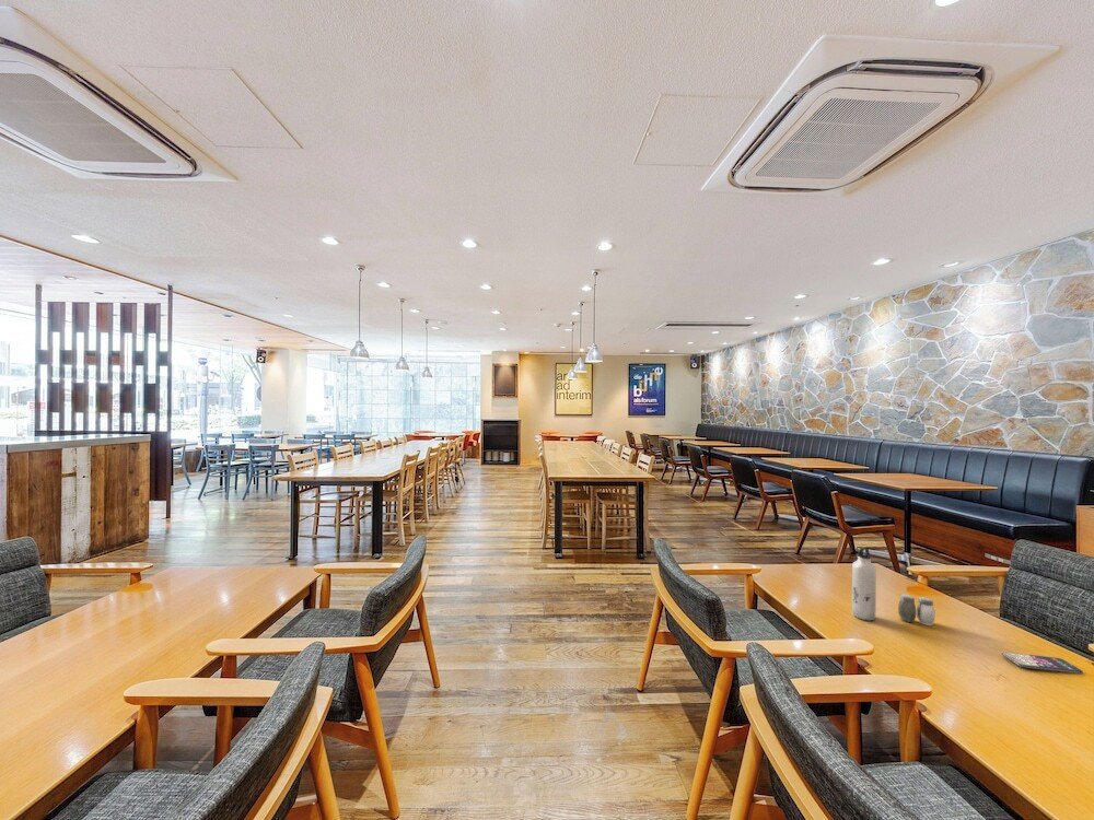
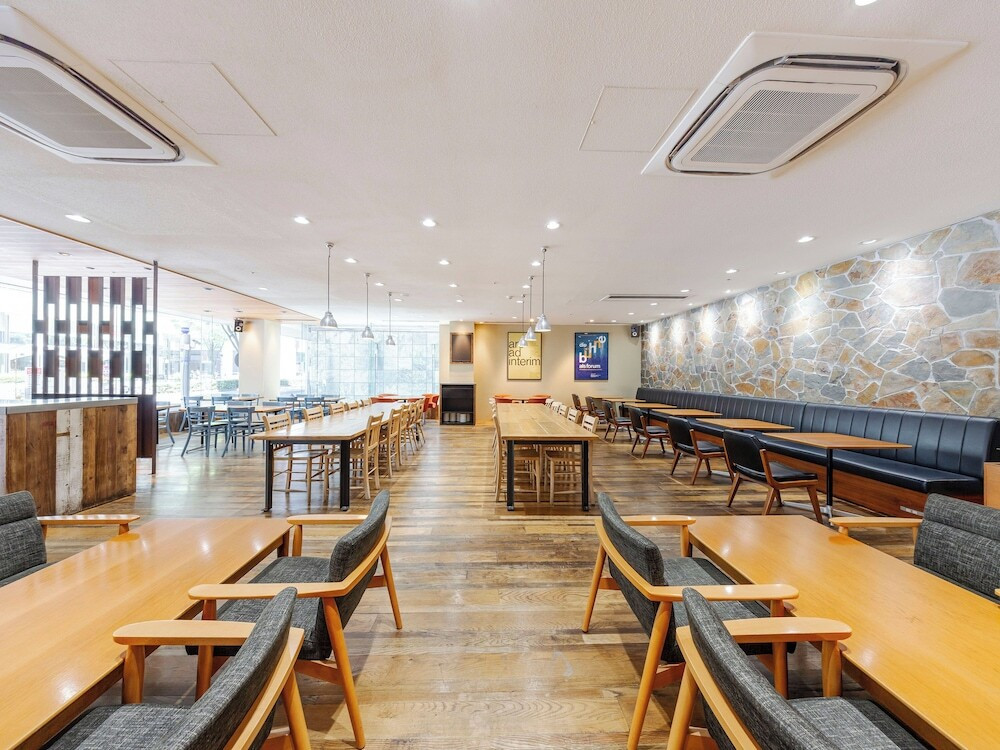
- salt and pepper shaker [897,594,936,626]
- water bottle [851,546,877,621]
- smartphone [1001,651,1084,675]
